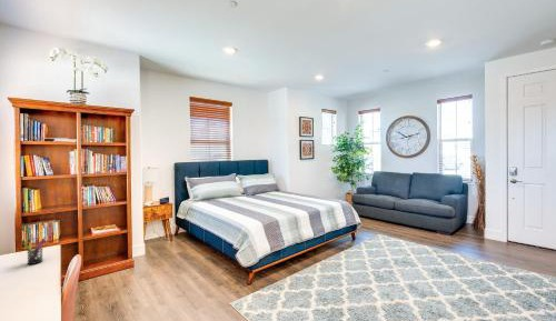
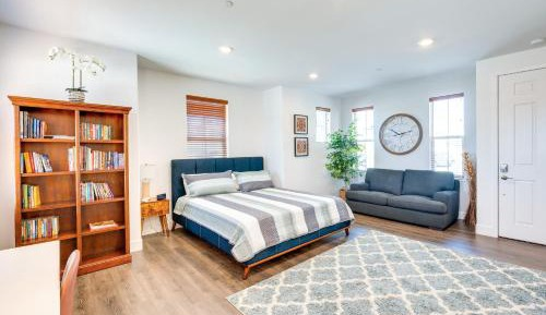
- pen holder [23,235,47,265]
